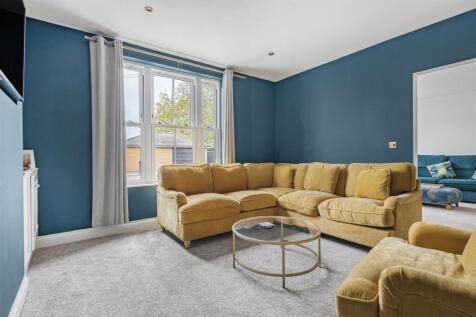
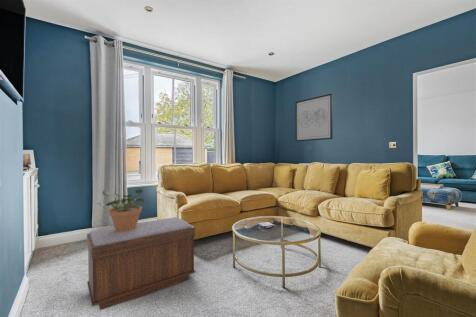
+ bench [86,216,196,311]
+ potted plant [95,187,146,232]
+ wall art [295,93,334,142]
